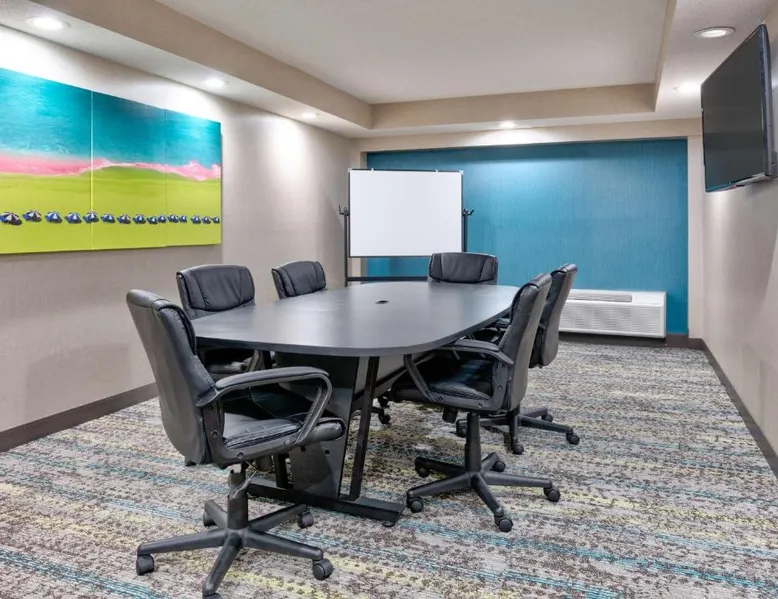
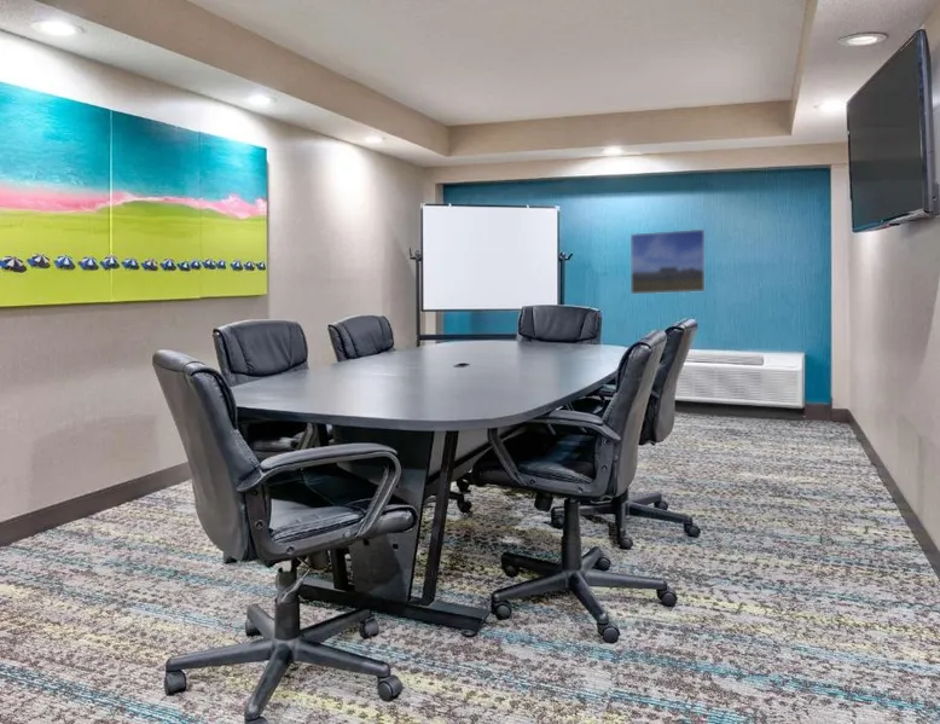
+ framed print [629,228,706,295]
